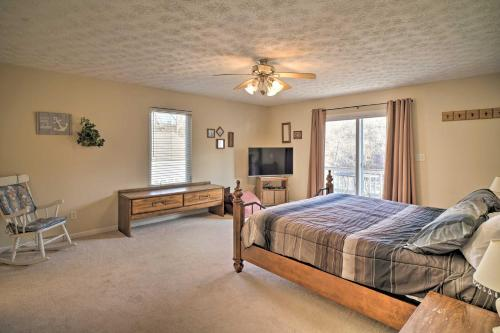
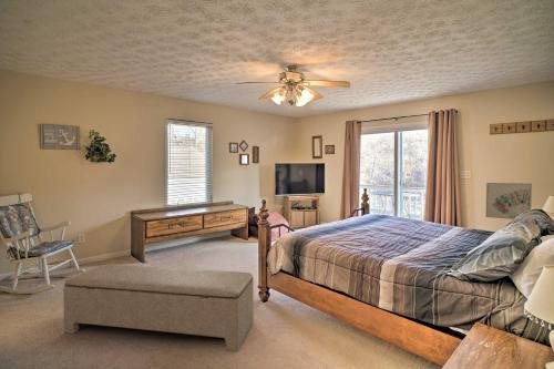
+ wall art [485,182,533,221]
+ bench [62,263,255,352]
